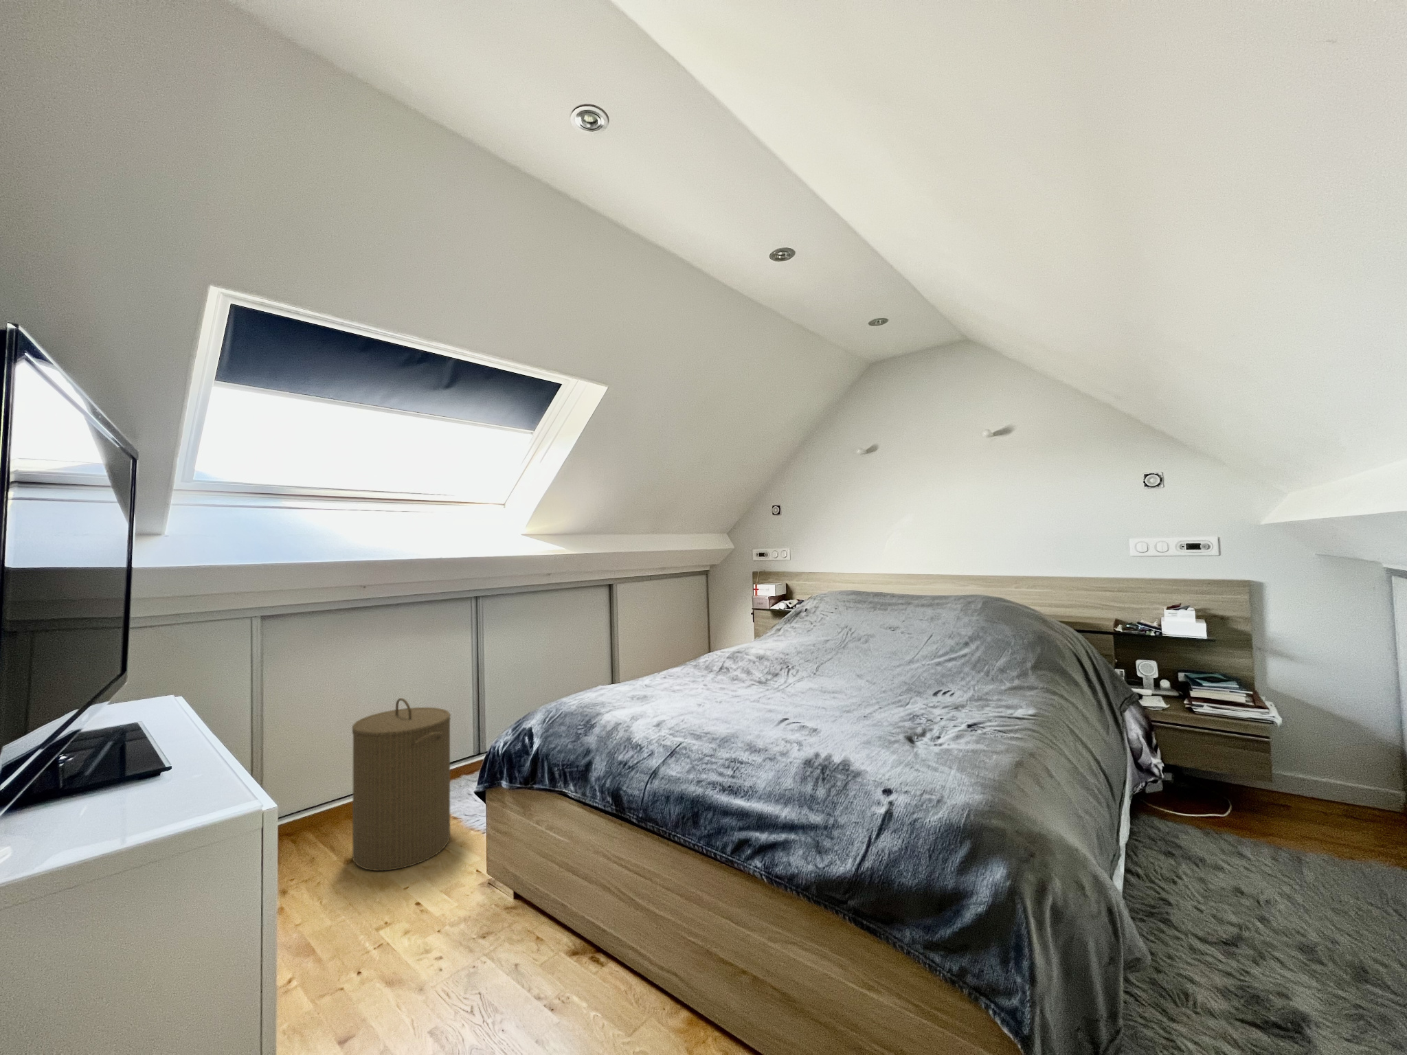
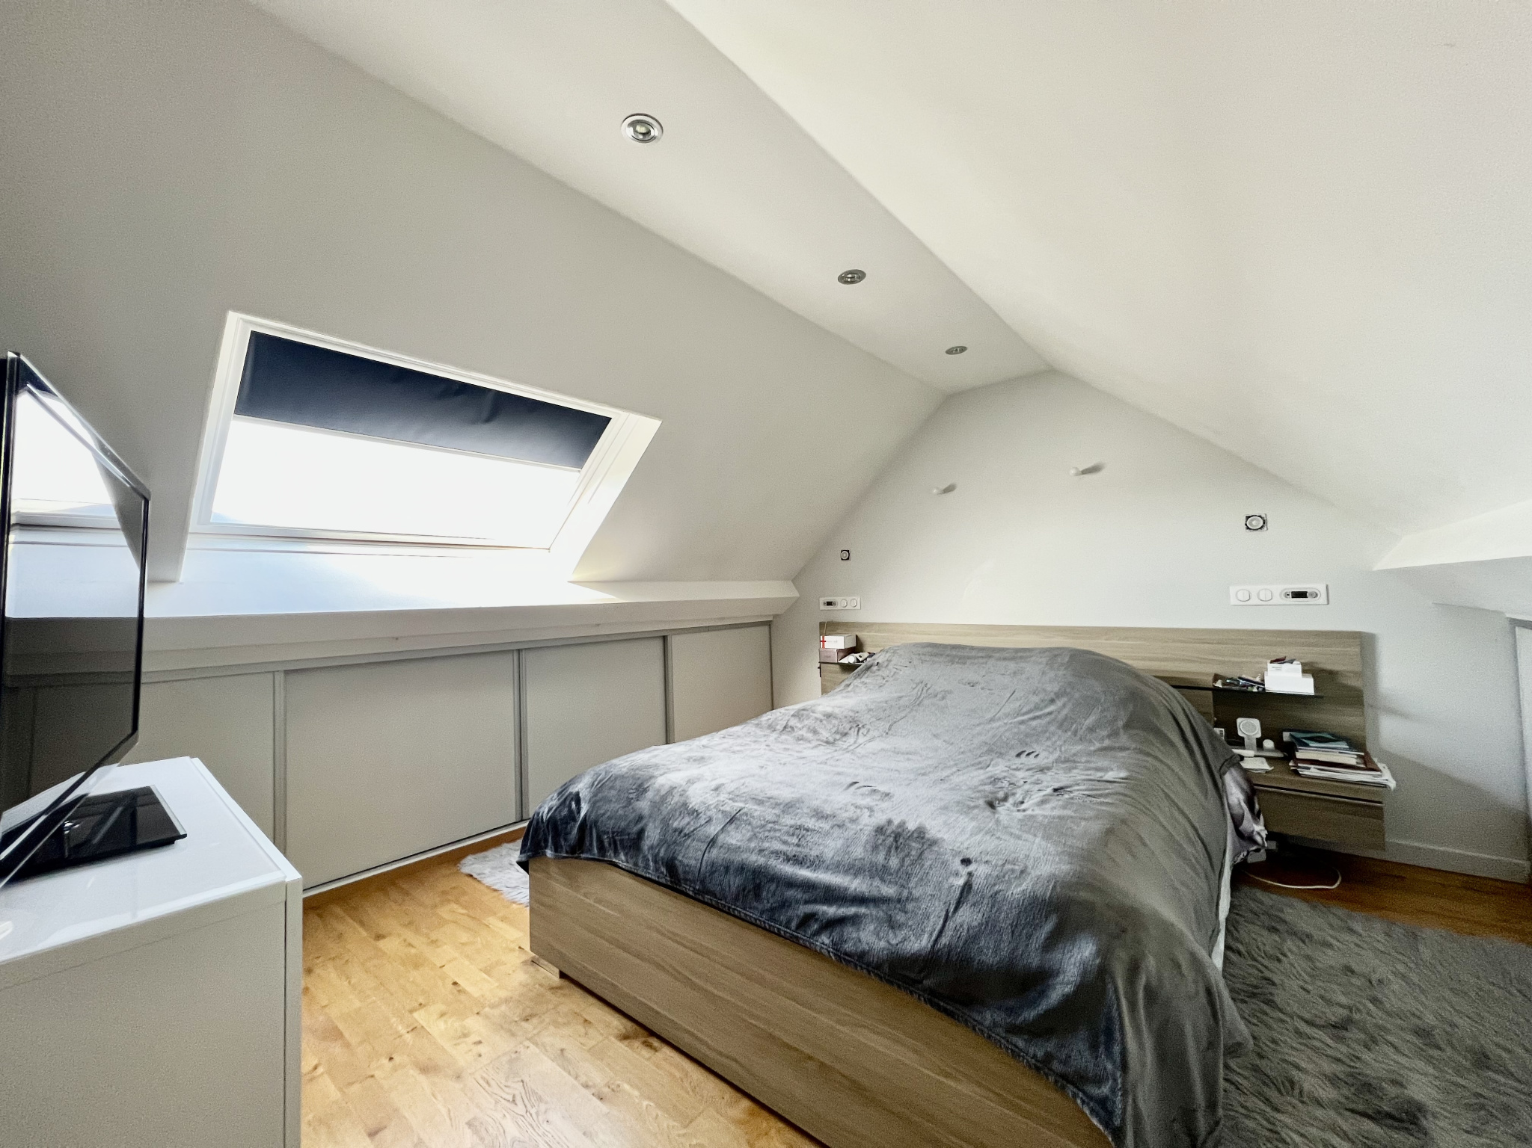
- laundry hamper [351,697,451,872]
